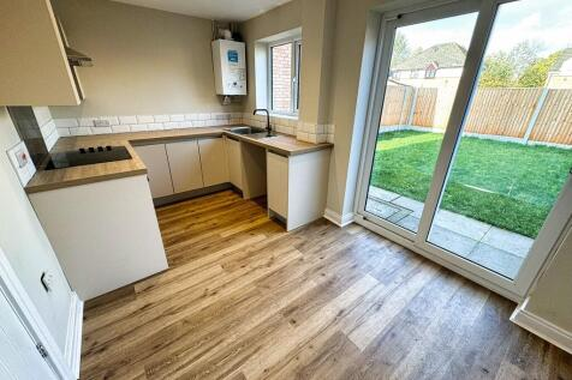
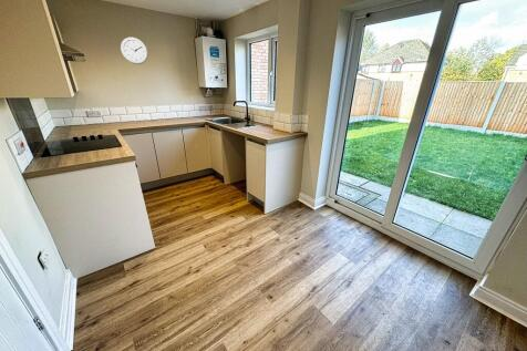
+ wall clock [120,37,149,65]
